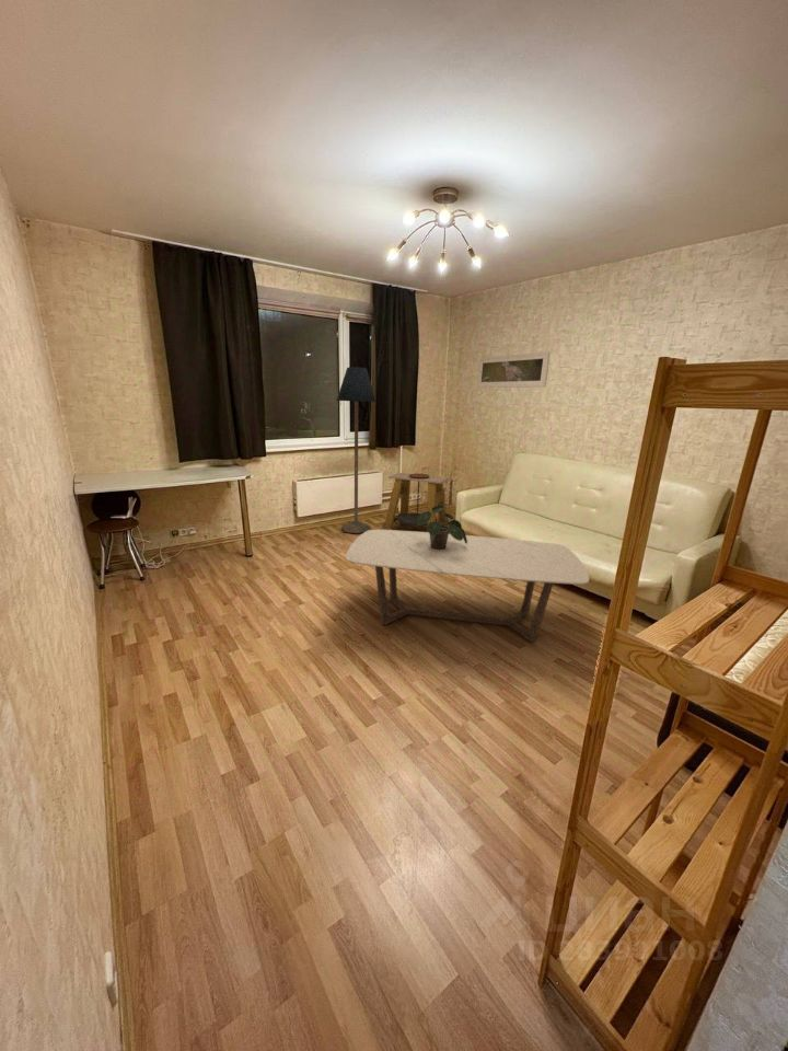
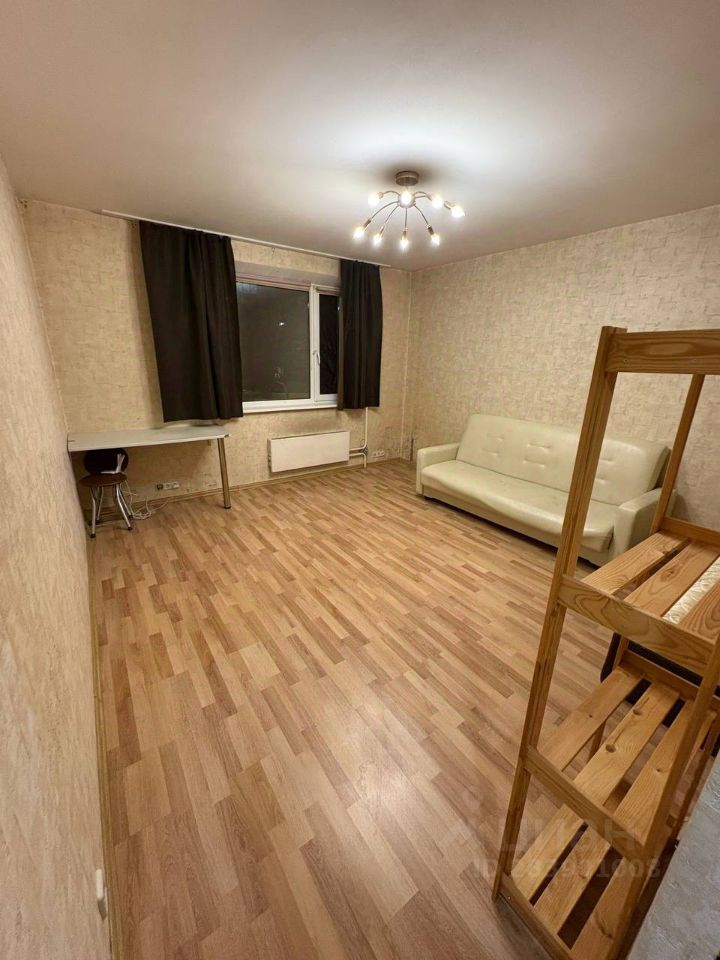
- potted plant [416,505,467,551]
- floor lamp [336,366,378,534]
- coffee table [345,529,590,644]
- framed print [476,350,552,389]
- side table [382,472,450,532]
